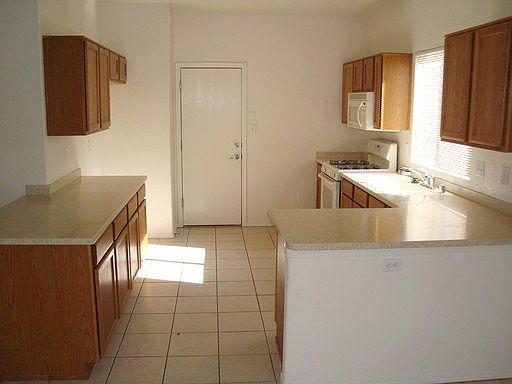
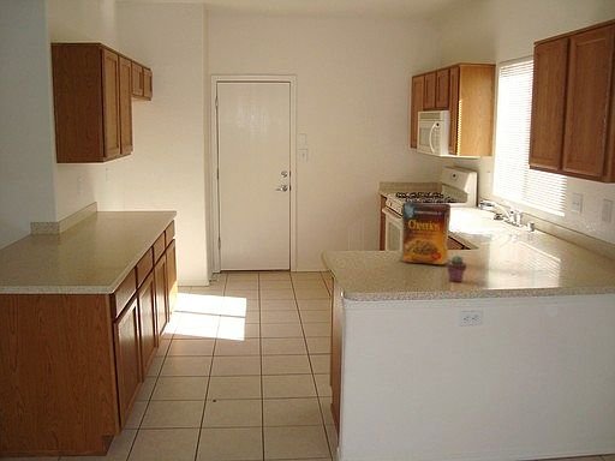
+ cereal box [399,200,452,265]
+ potted succulent [446,255,467,283]
